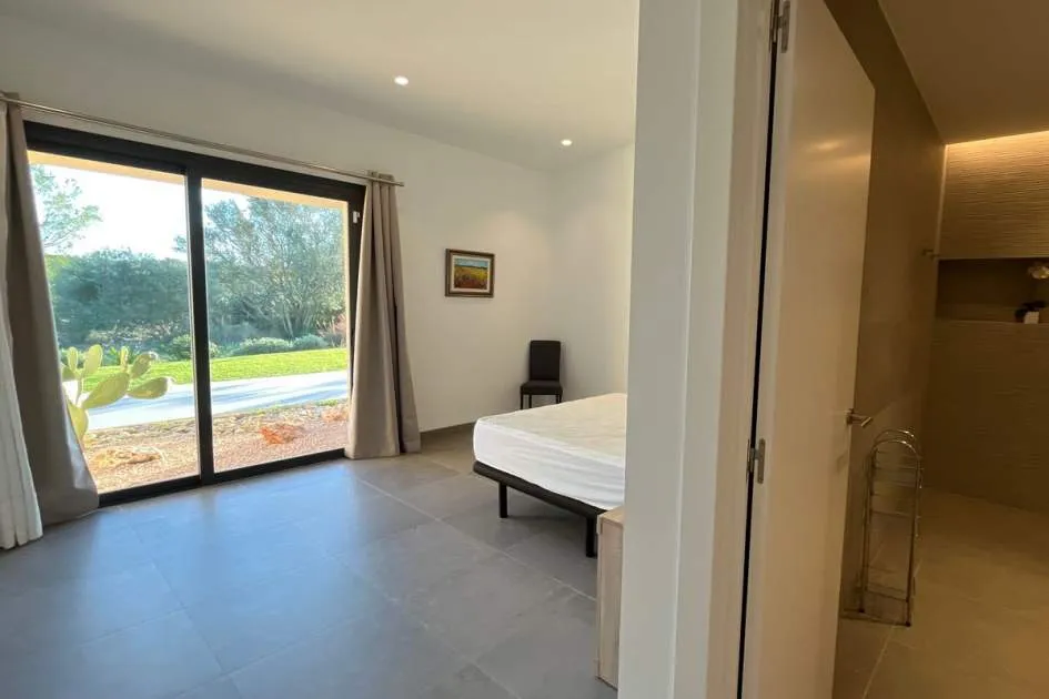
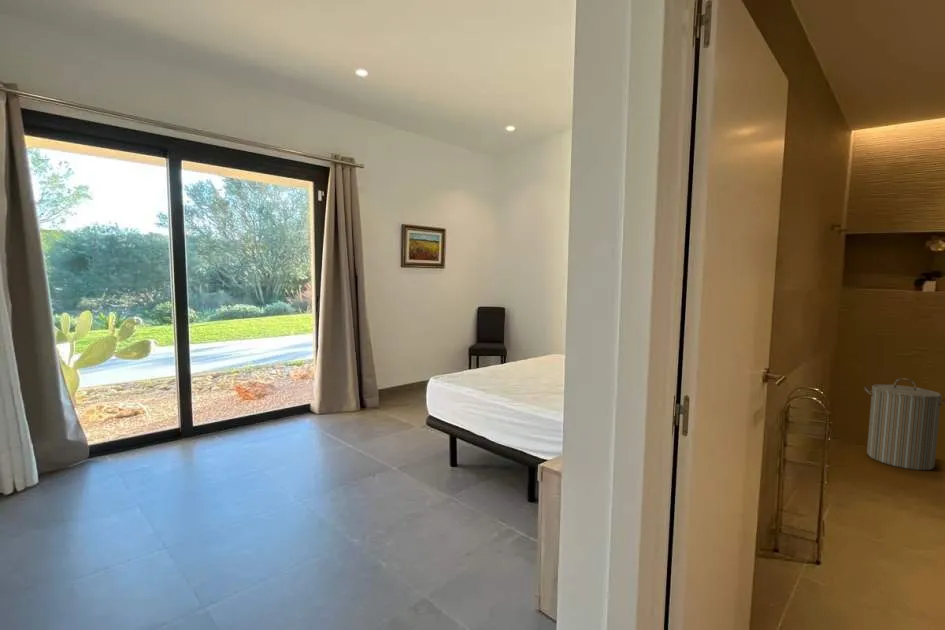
+ laundry hamper [863,377,945,471]
